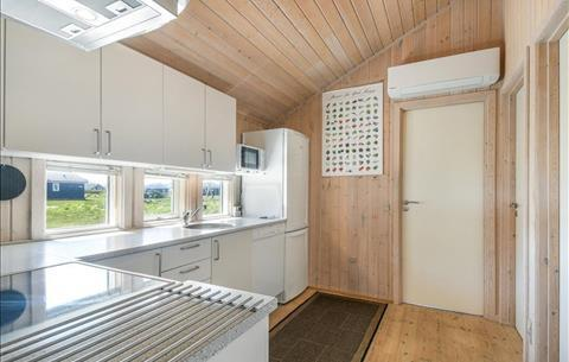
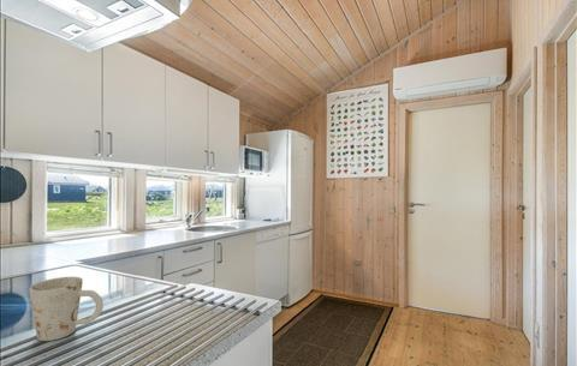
+ mug [28,276,105,342]
